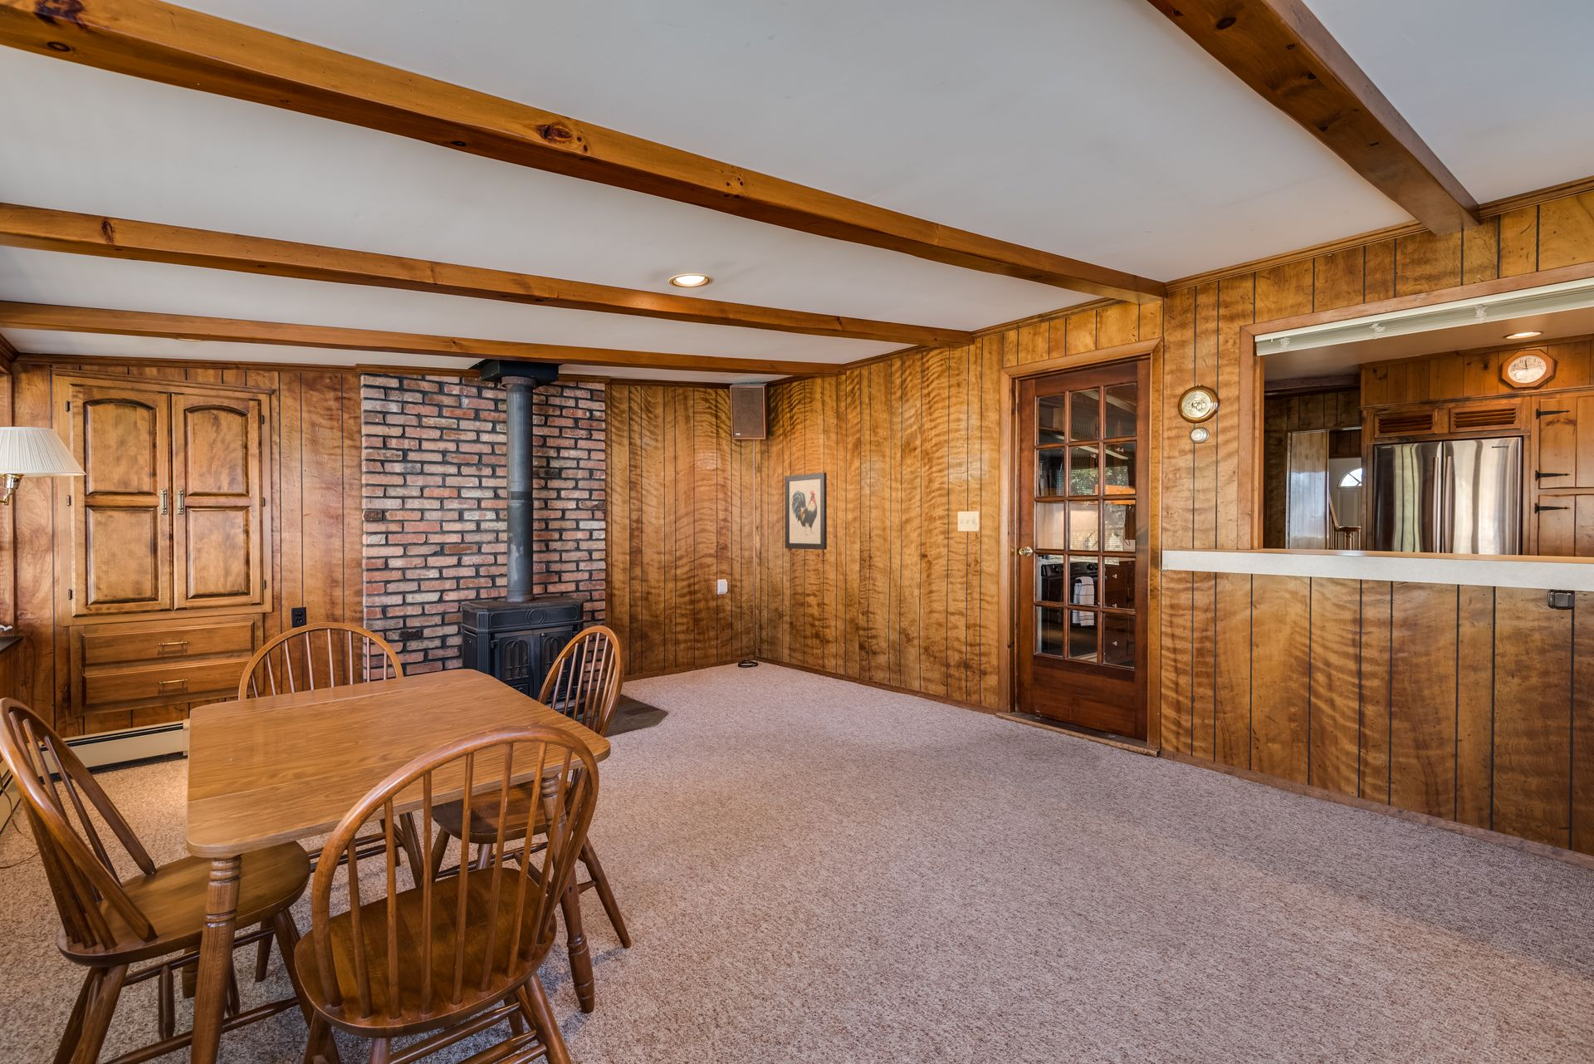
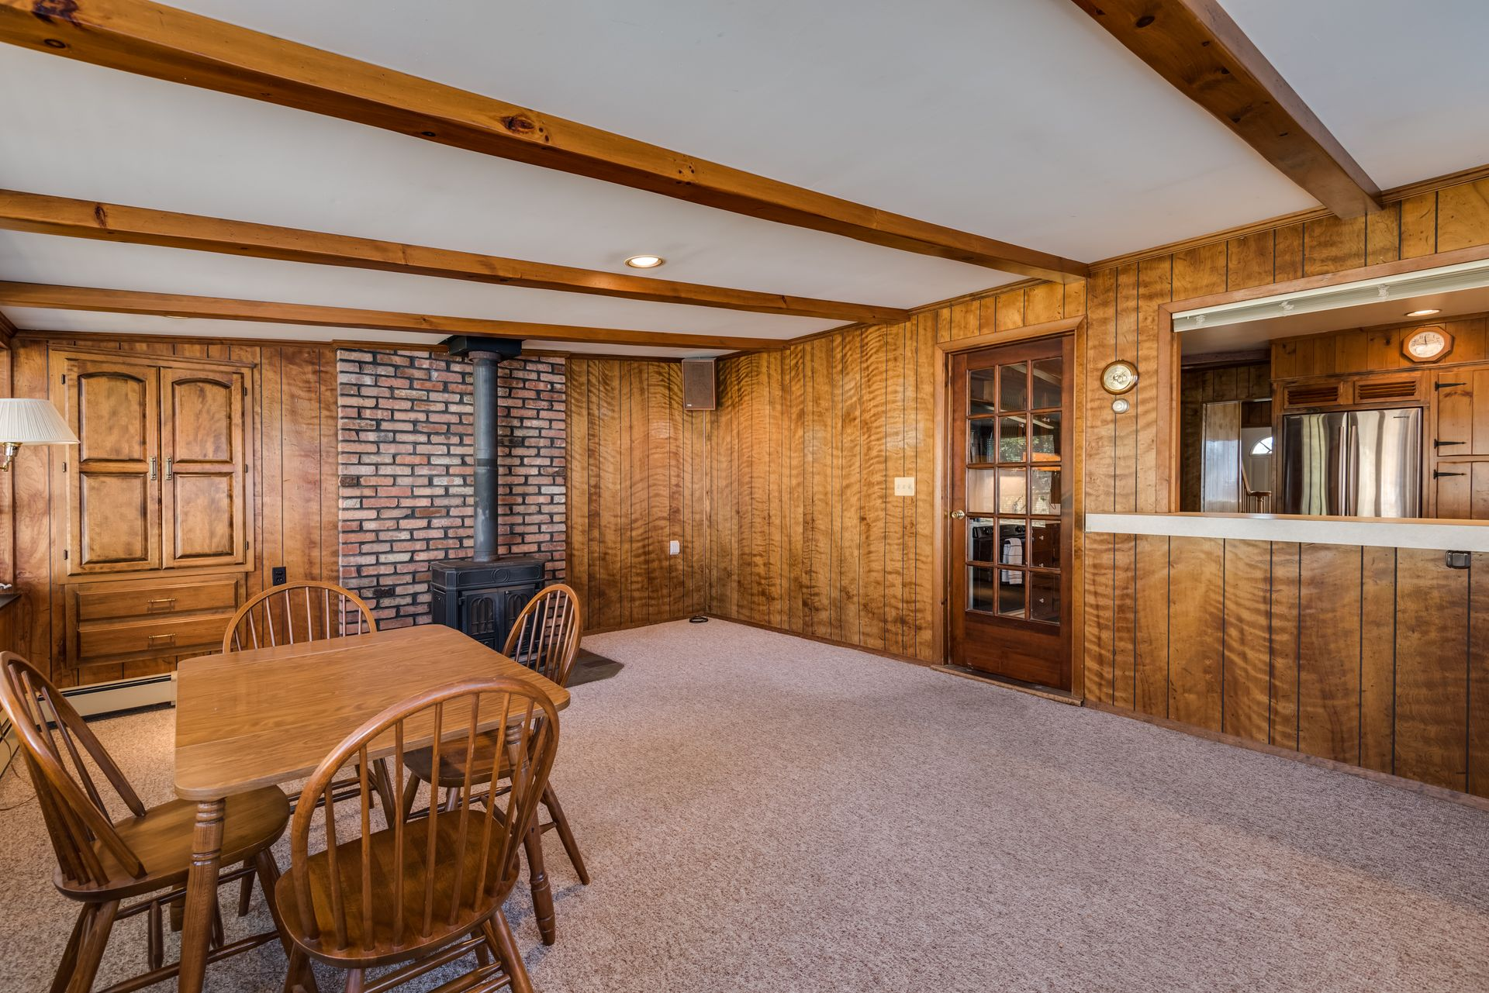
- wall art [783,471,827,551]
